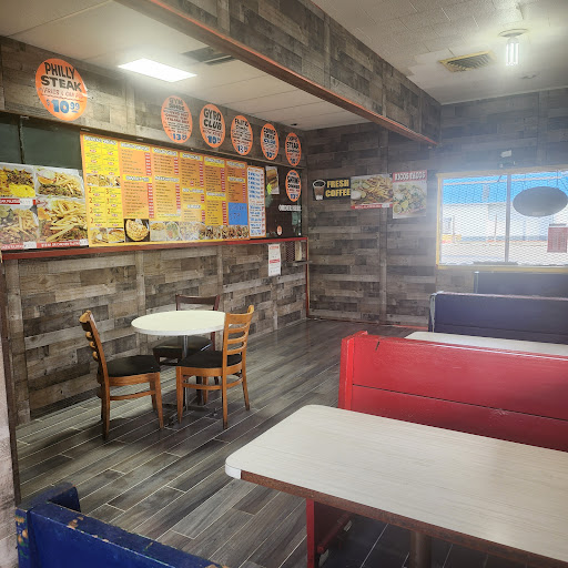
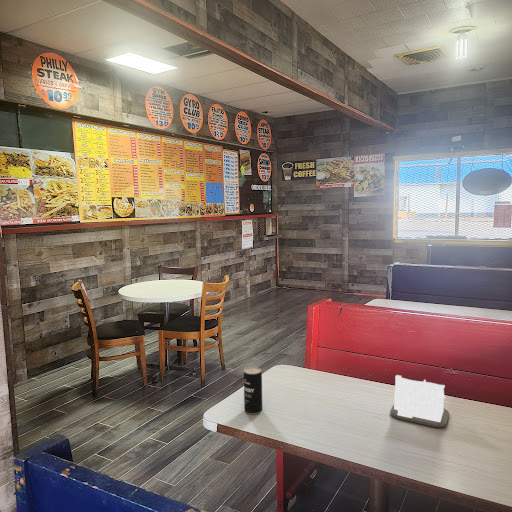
+ beverage can [243,366,263,415]
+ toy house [390,374,450,428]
